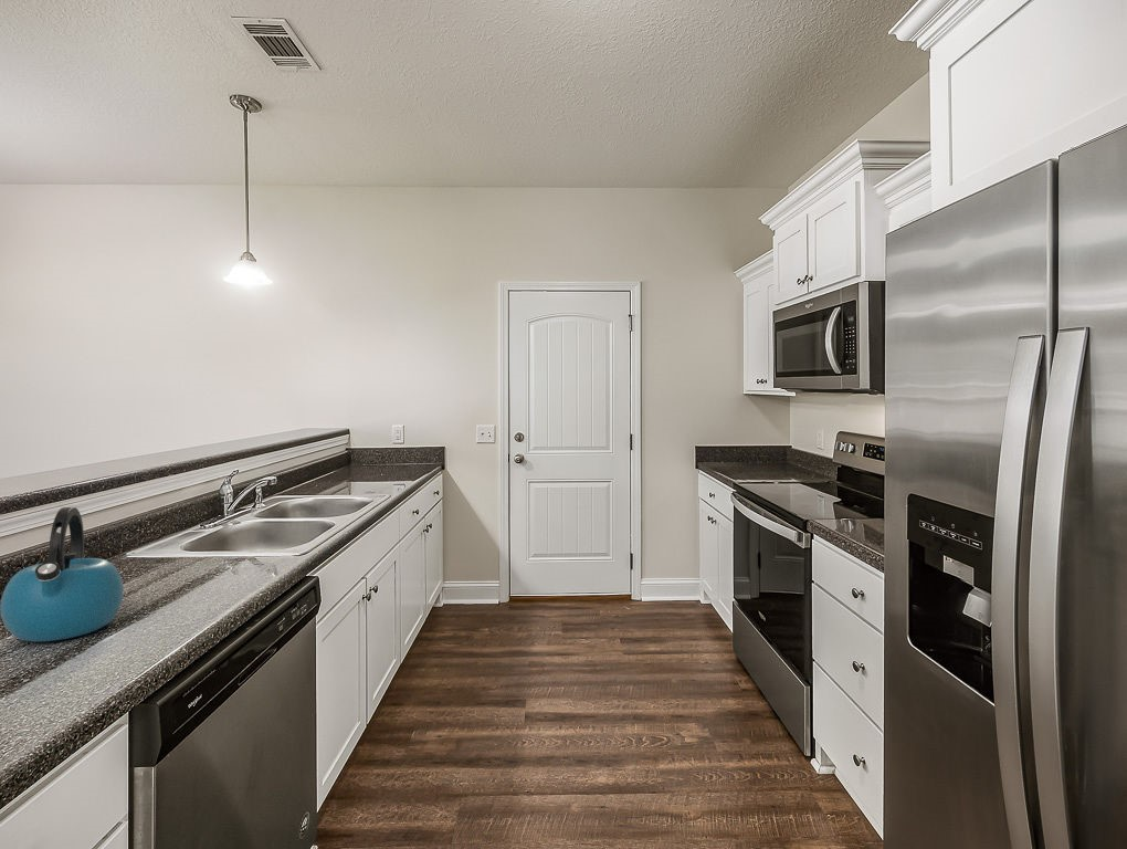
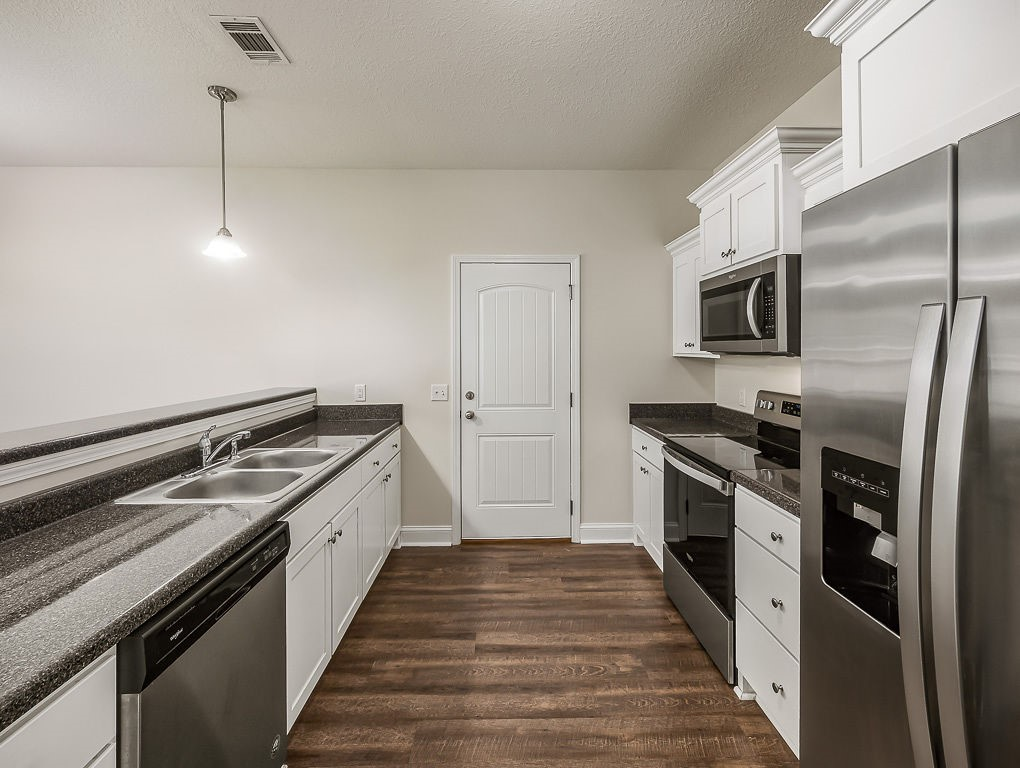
- kettle [0,506,125,642]
